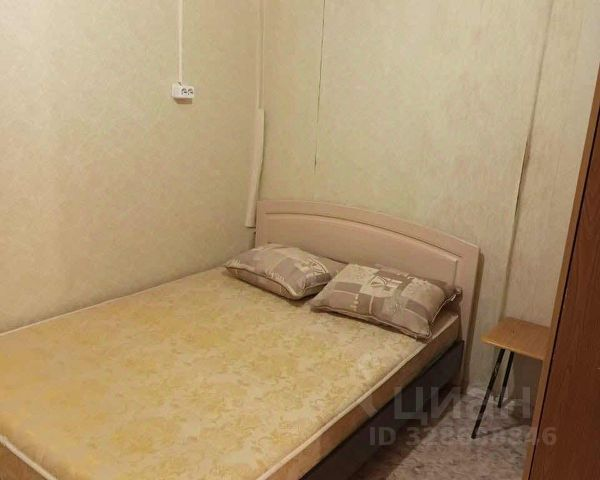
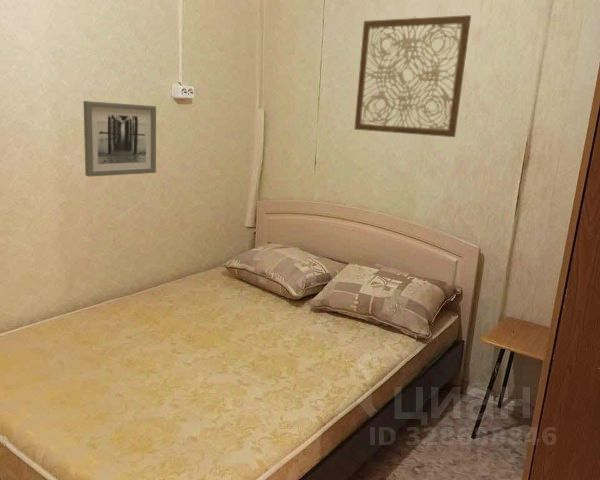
+ wall art [353,14,472,138]
+ wall art [82,100,157,177]
